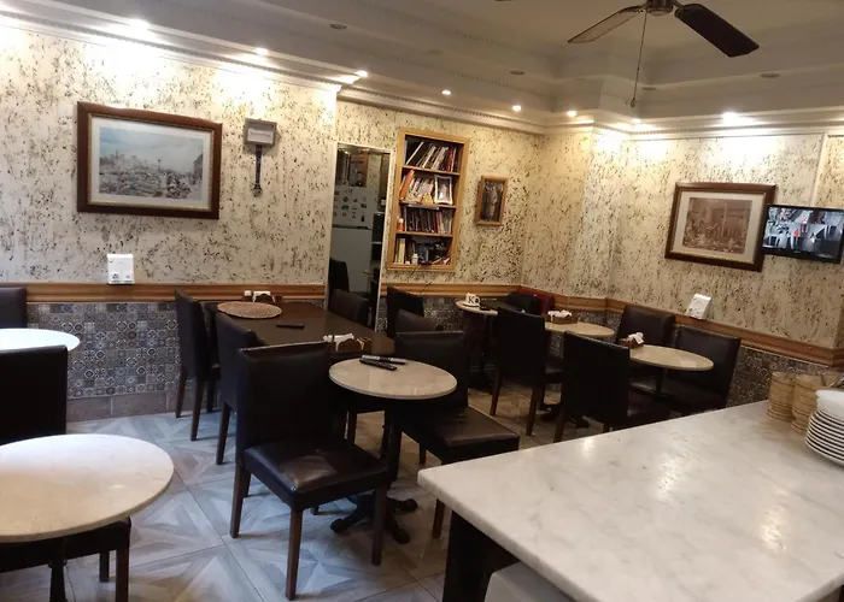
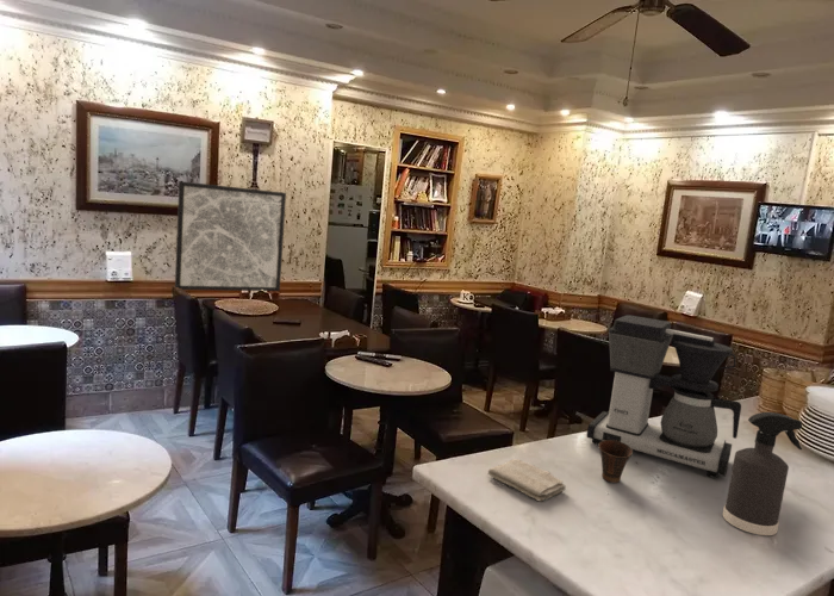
+ spray bottle [722,411,803,536]
+ wall art [174,180,287,292]
+ washcloth [487,458,567,503]
+ cup [598,440,634,484]
+ coffee maker [585,313,742,479]
